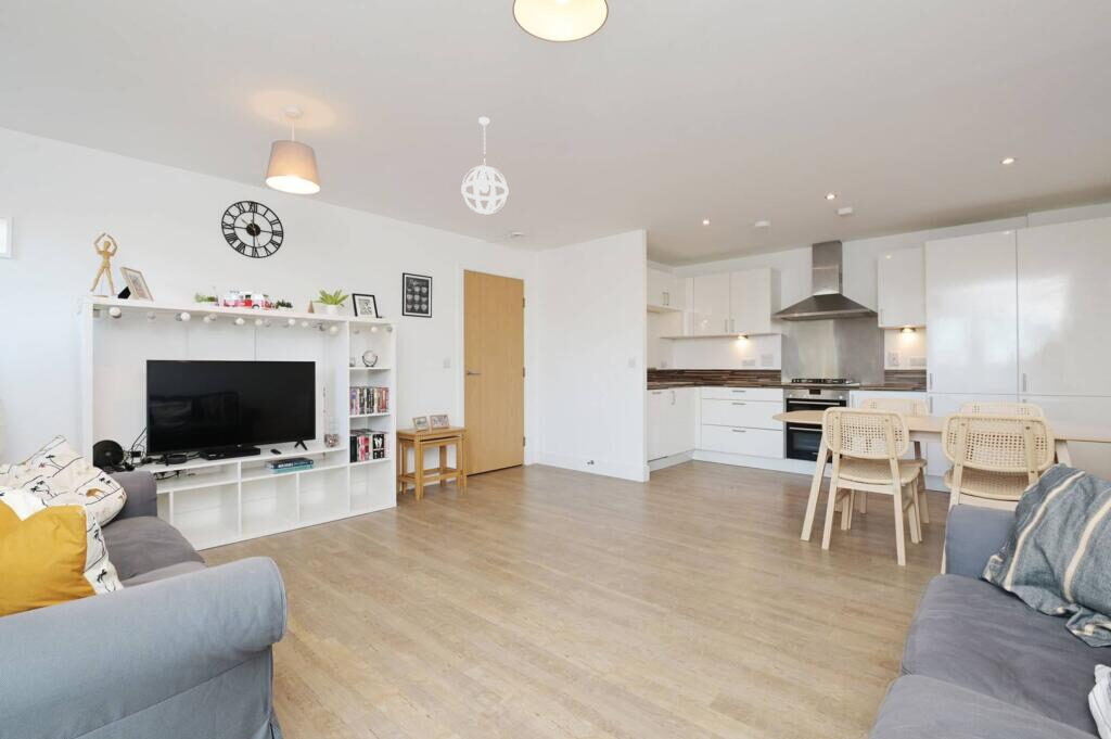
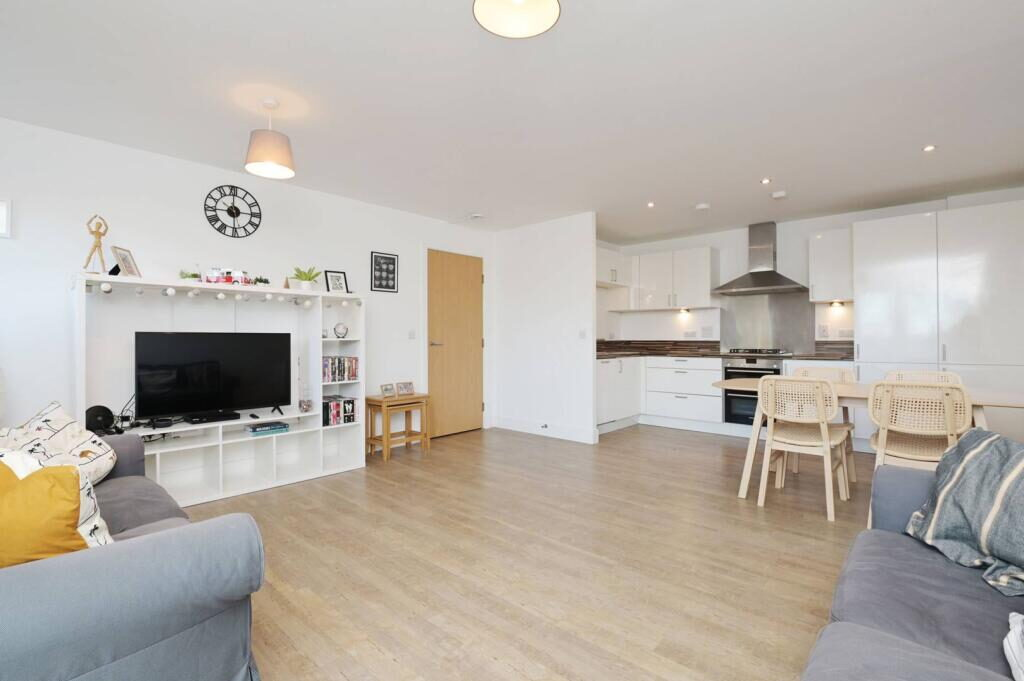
- pendant light [460,116,509,215]
